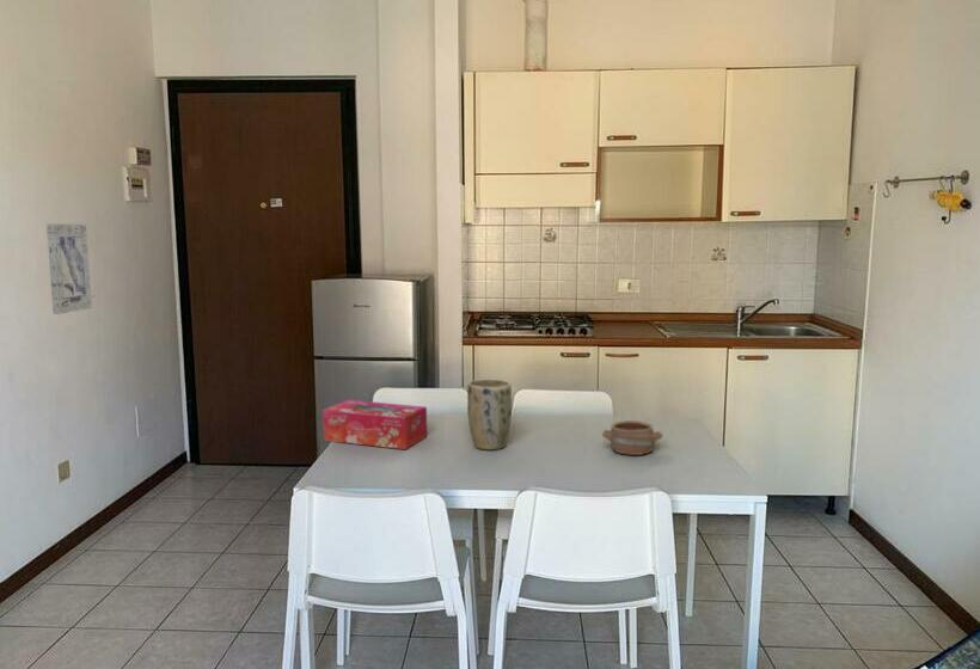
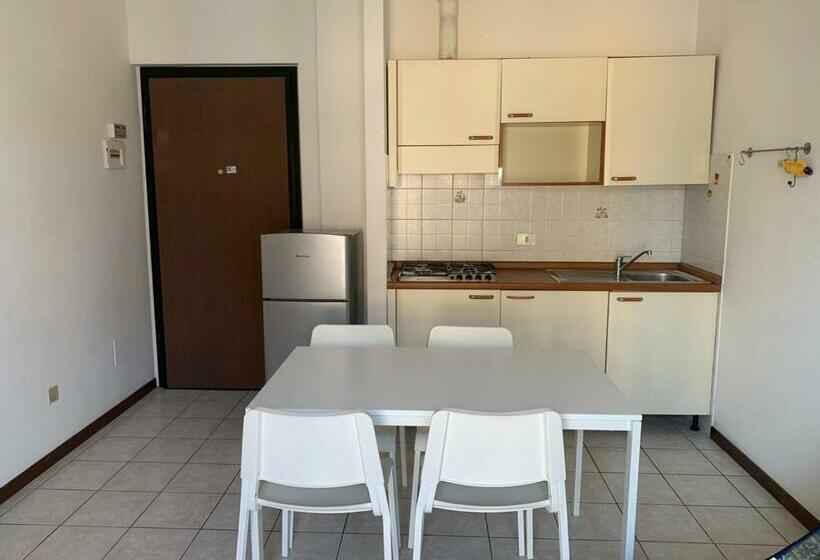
- plant pot [466,378,513,450]
- tissue box [321,399,428,450]
- wall art [45,222,93,315]
- pottery [601,419,663,456]
